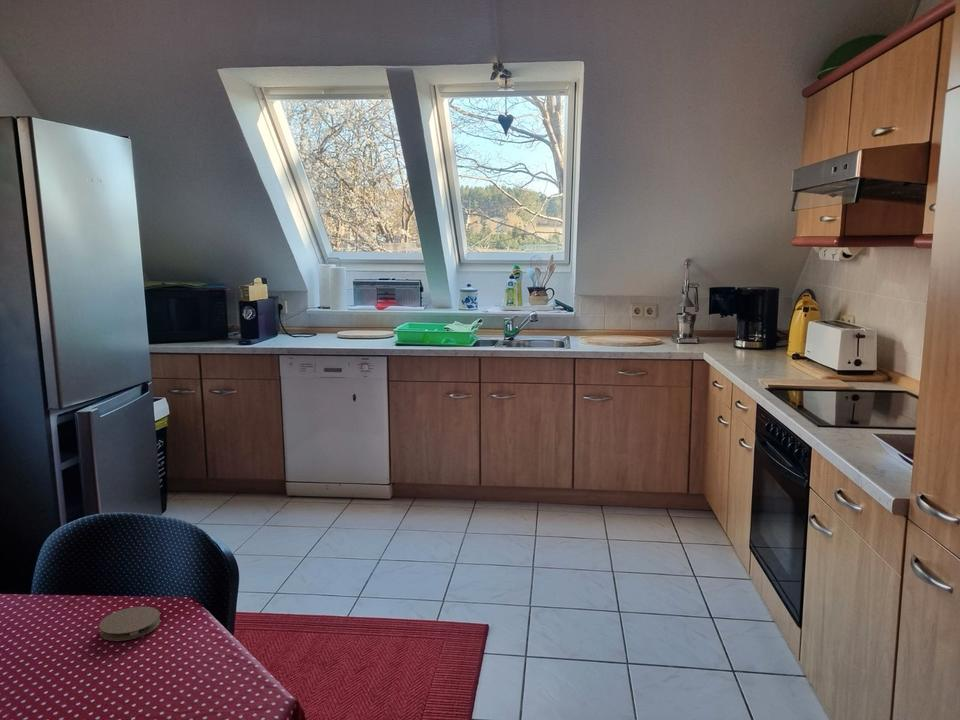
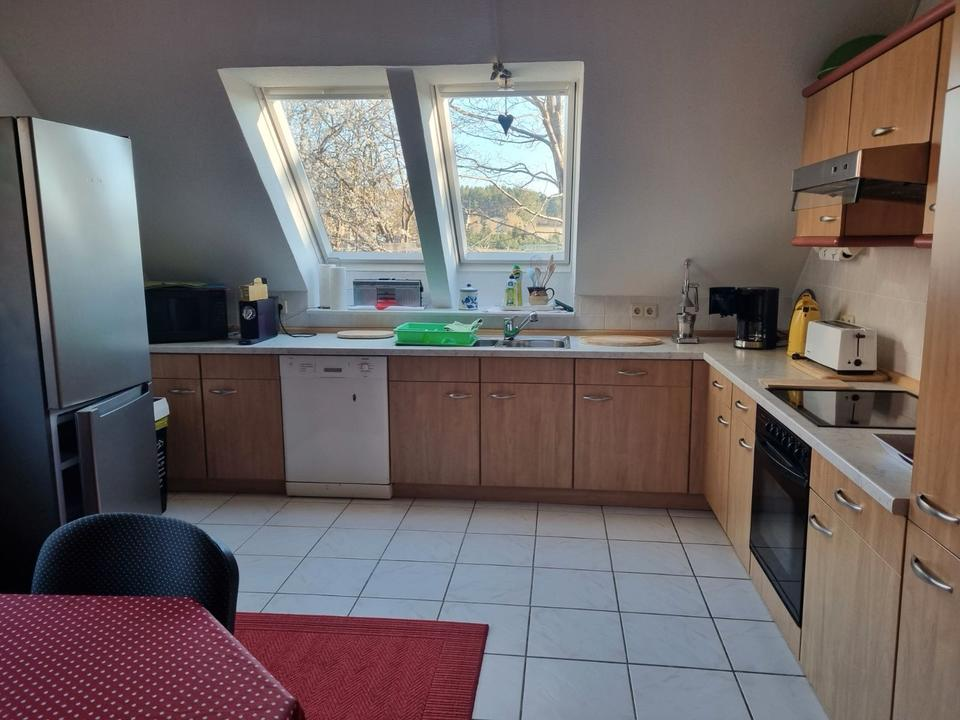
- coaster [98,605,161,642]
